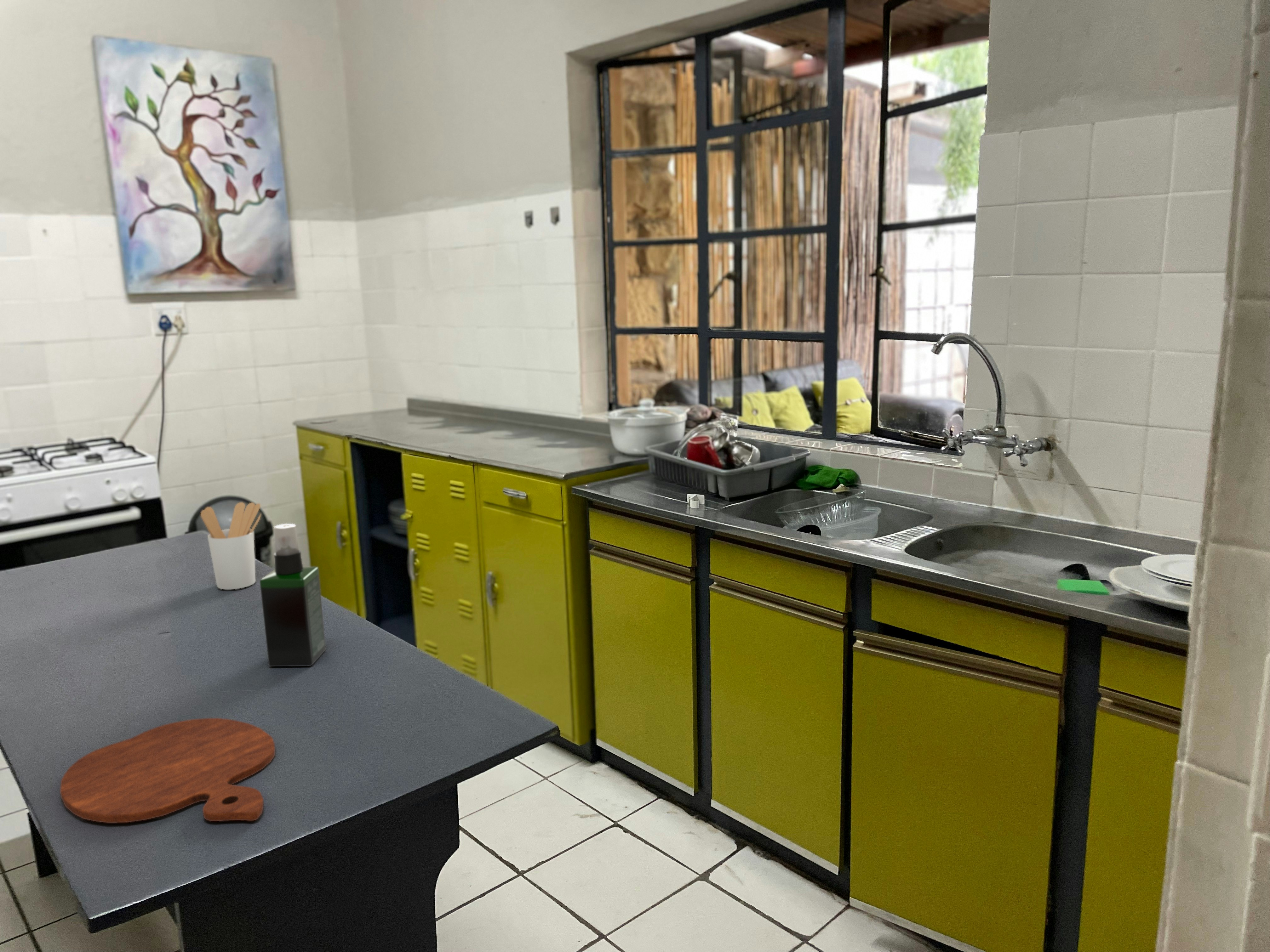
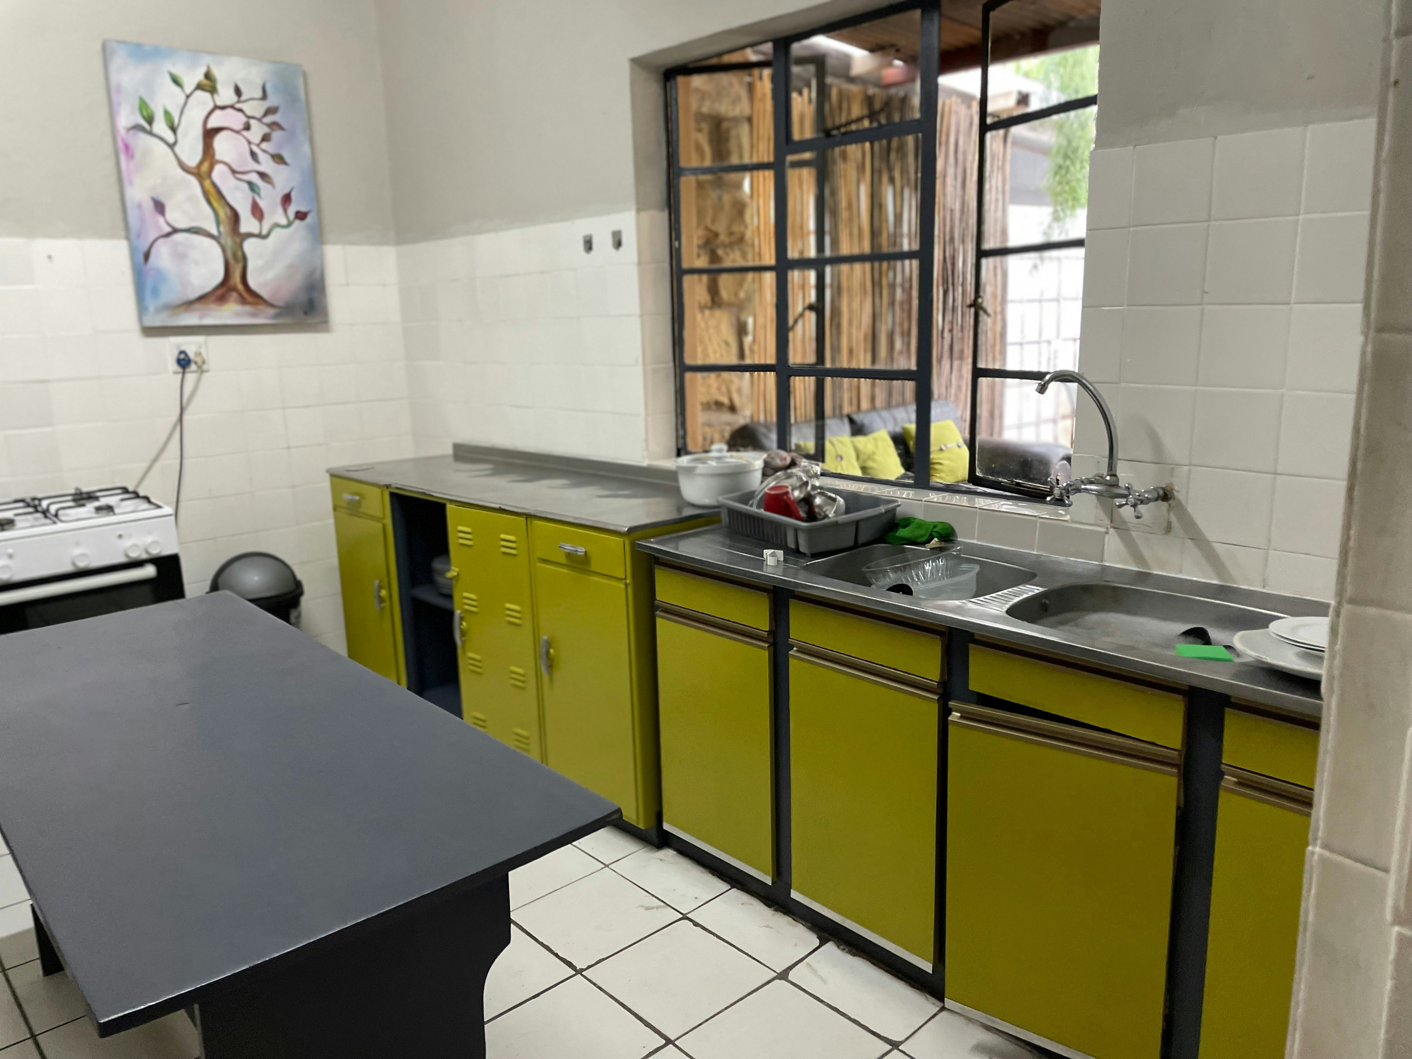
- spray bottle [259,523,326,667]
- cutting board [60,718,275,823]
- utensil holder [200,502,262,590]
